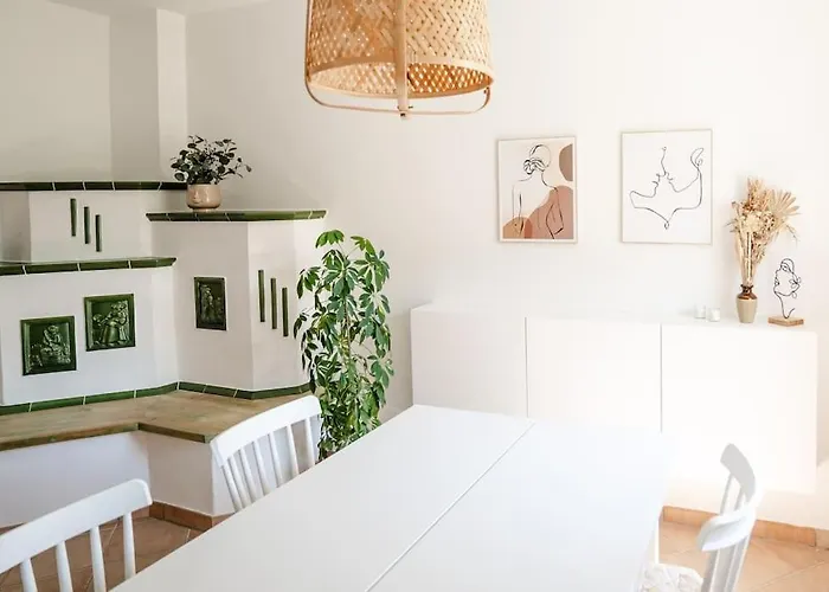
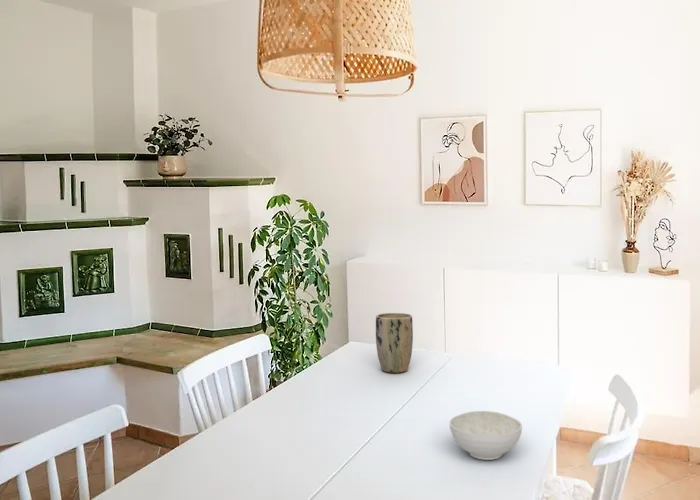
+ plant pot [375,312,414,374]
+ bowl [448,410,523,461]
